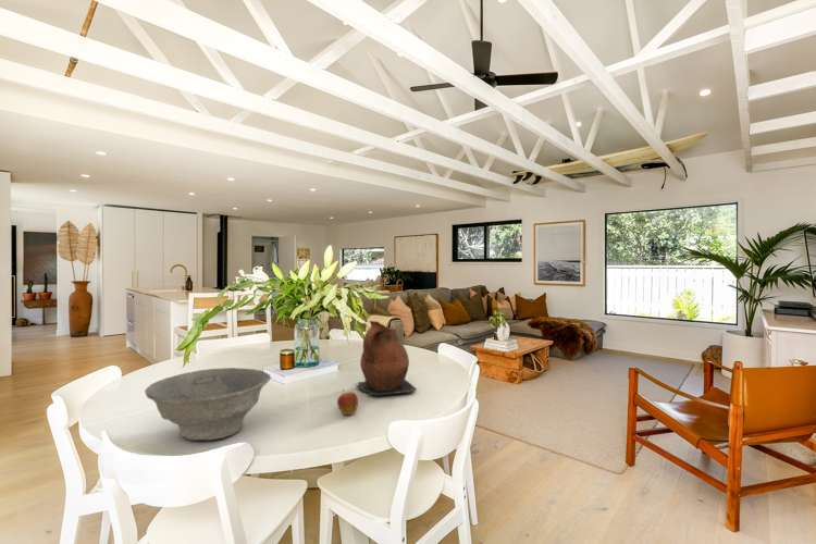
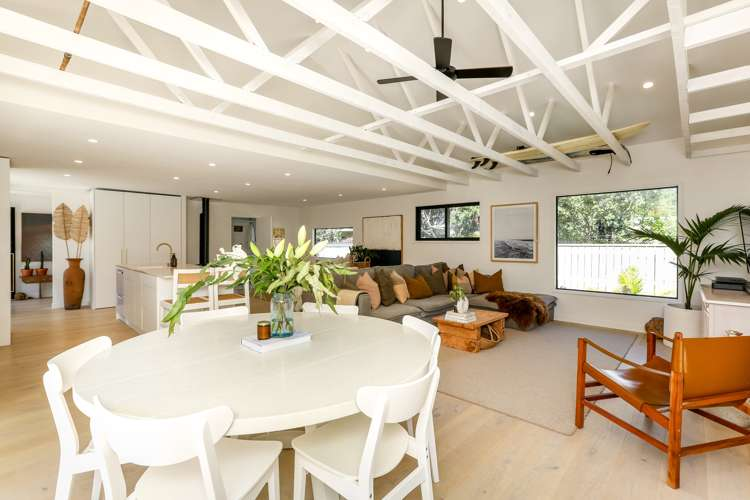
- fruit [336,388,359,416]
- bowl [144,367,272,442]
- ceramic pitcher [354,320,418,396]
